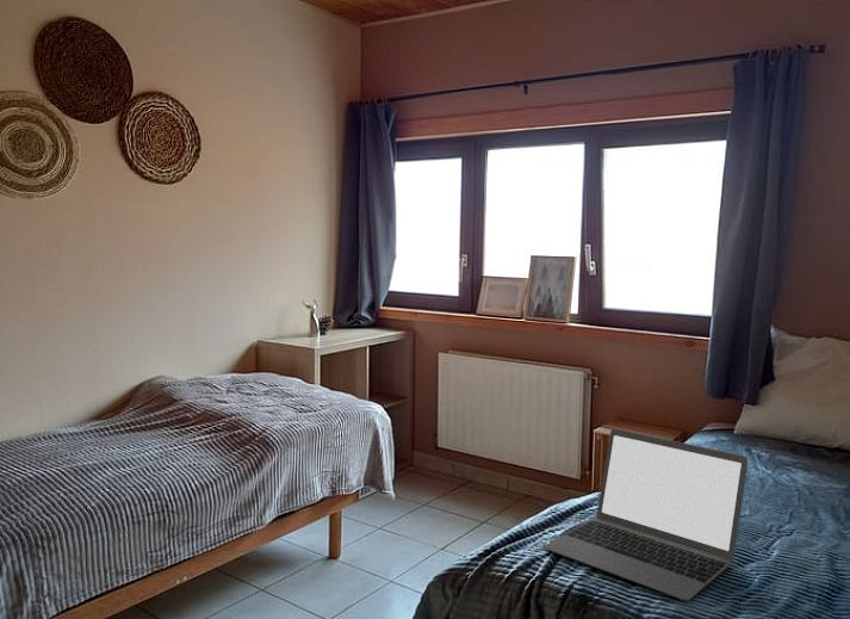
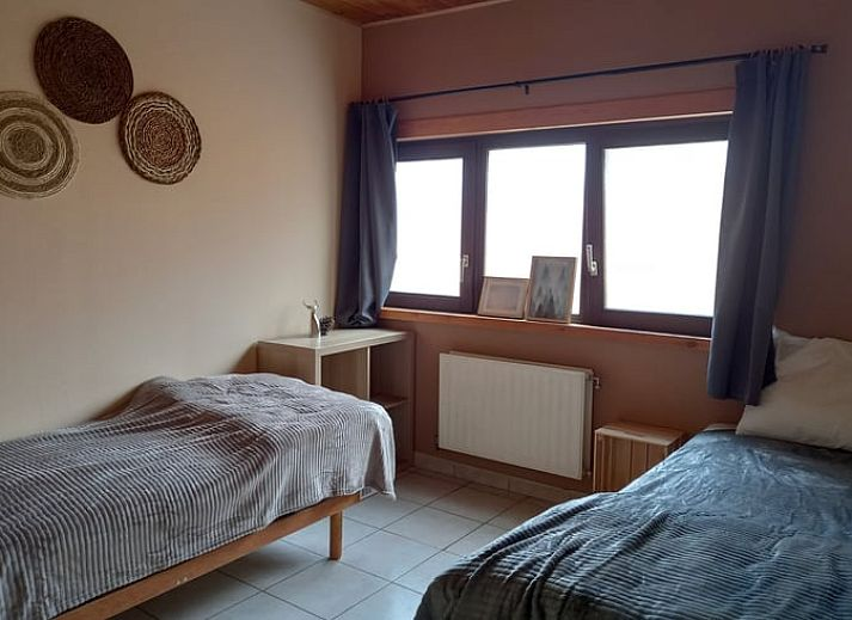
- laptop [544,427,749,601]
